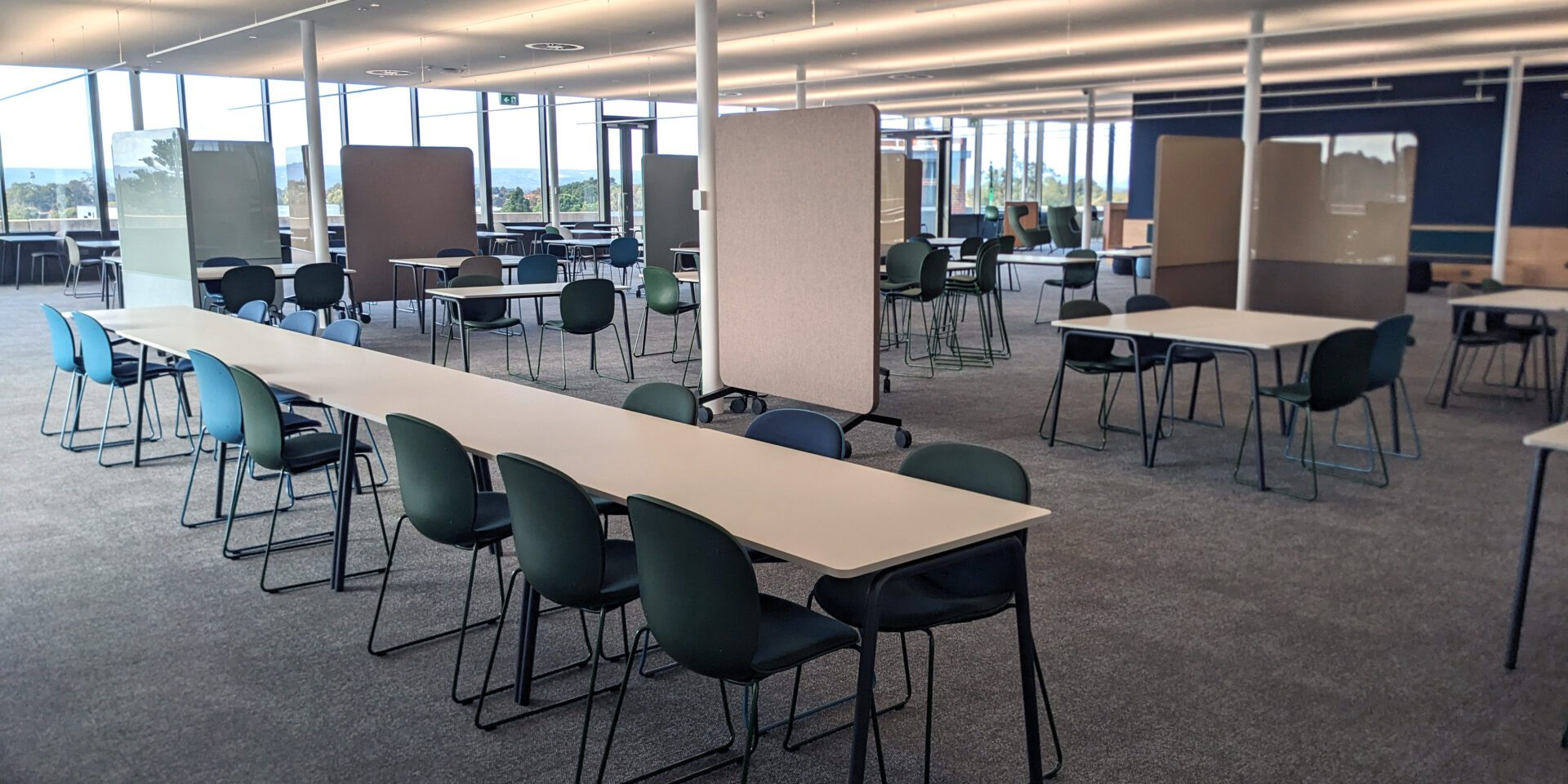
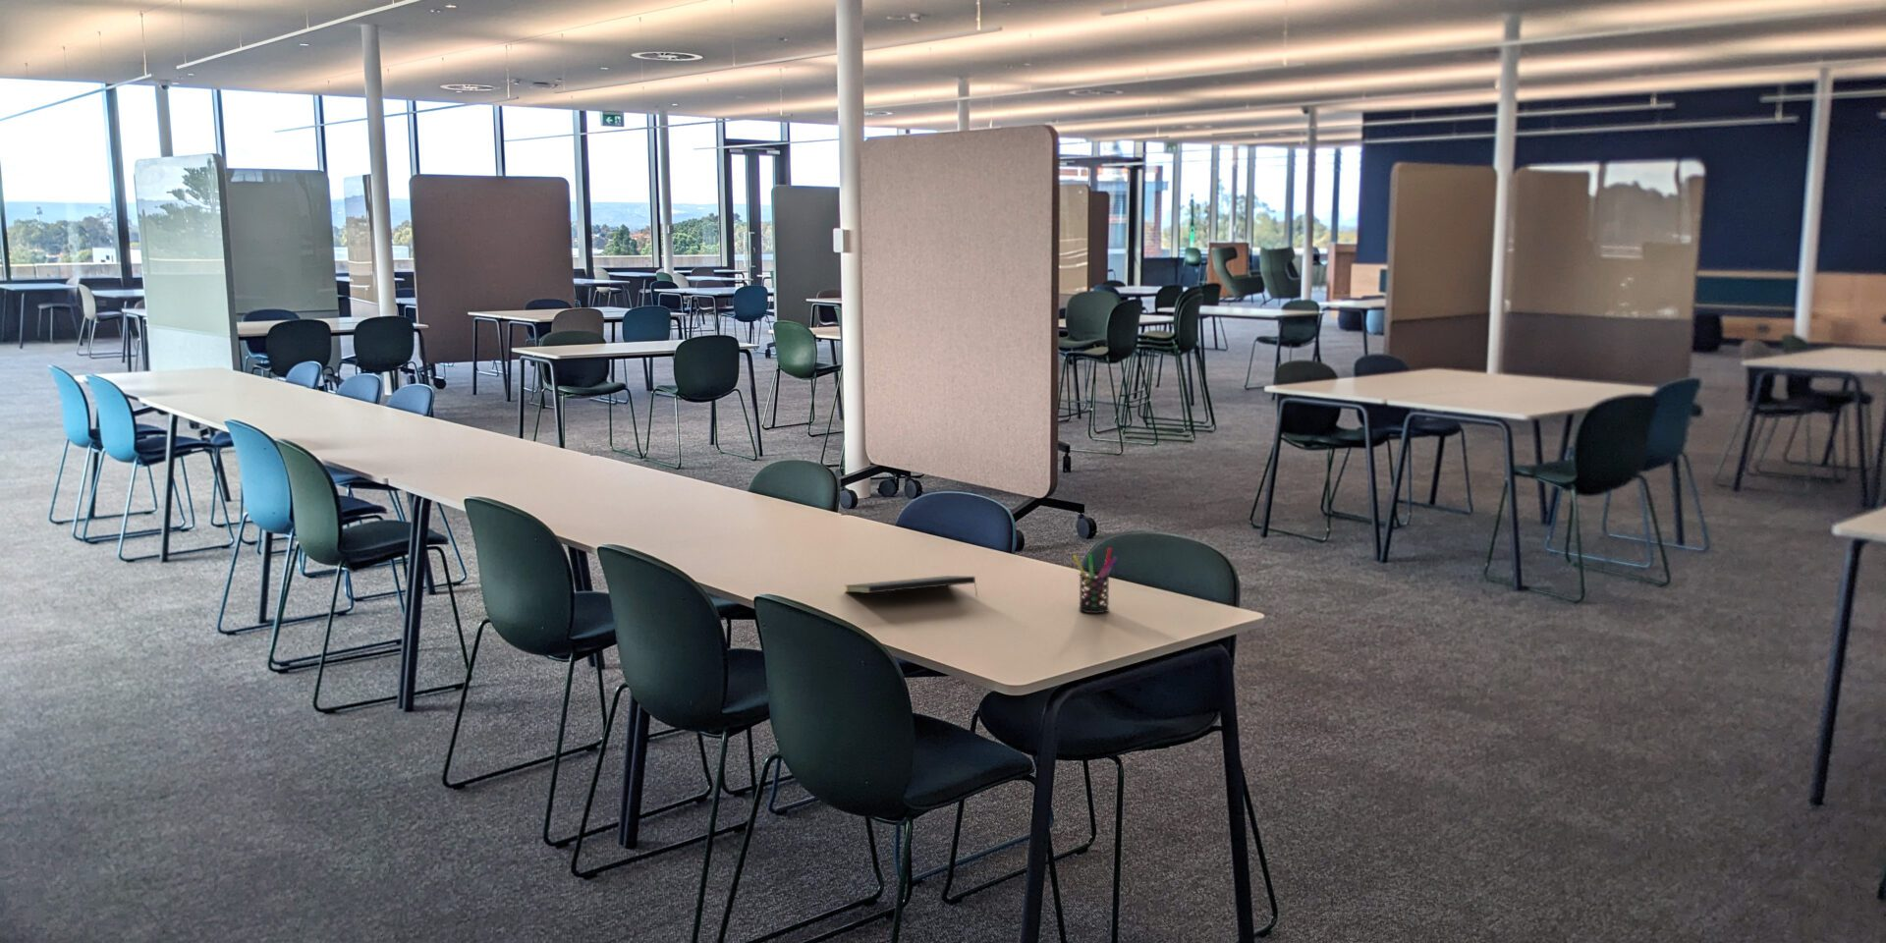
+ pen holder [1072,547,1119,613]
+ notepad [844,575,979,599]
